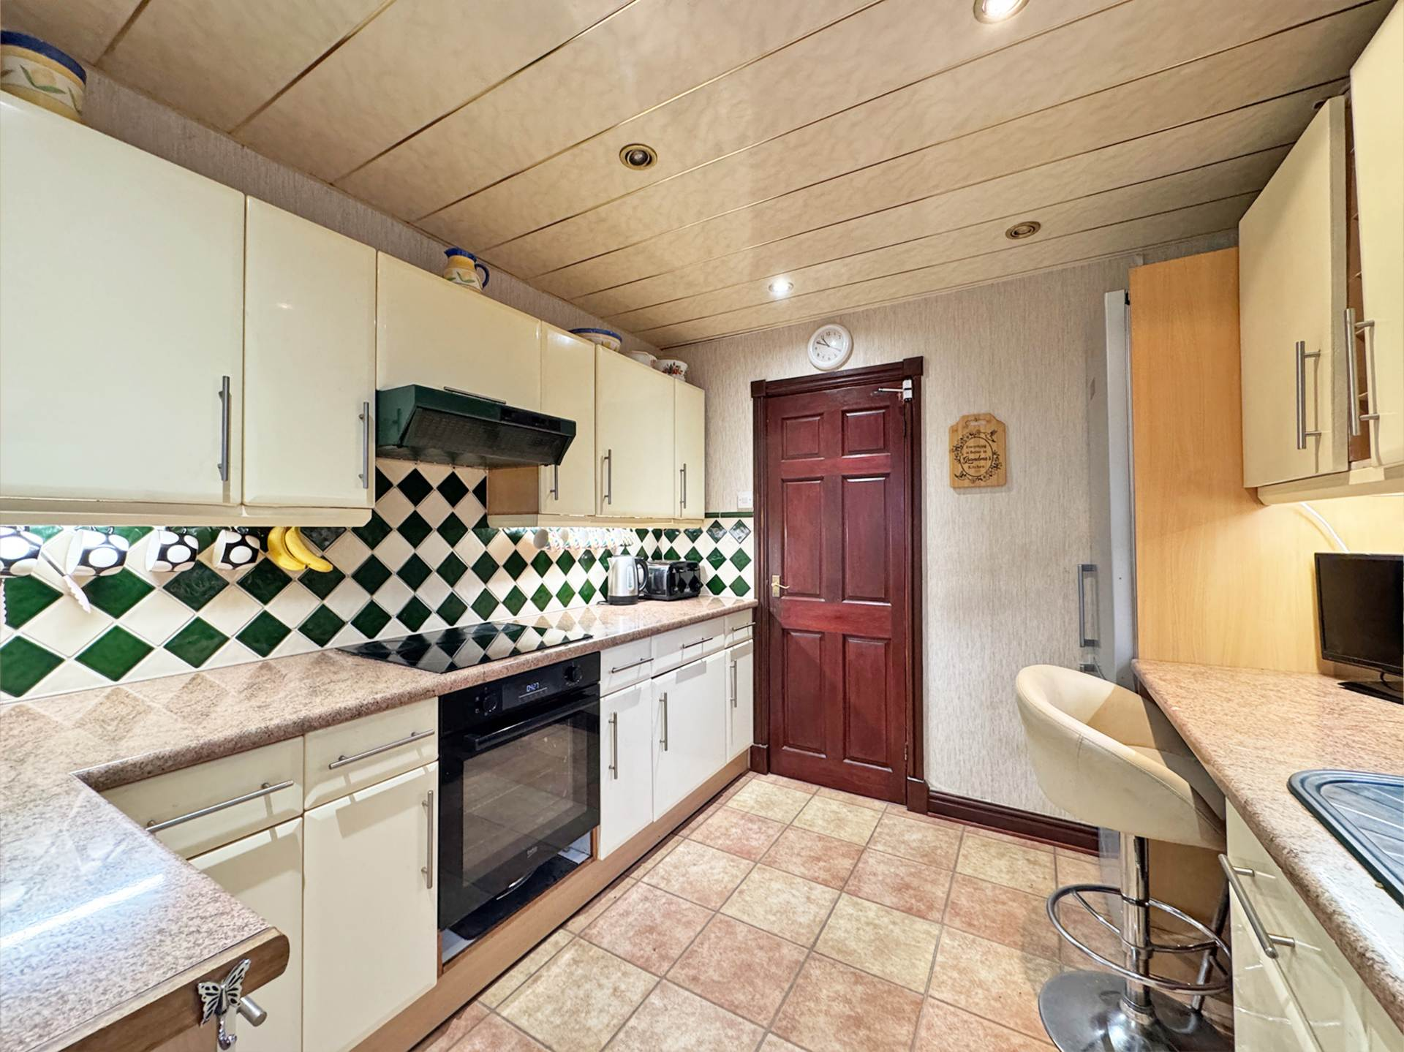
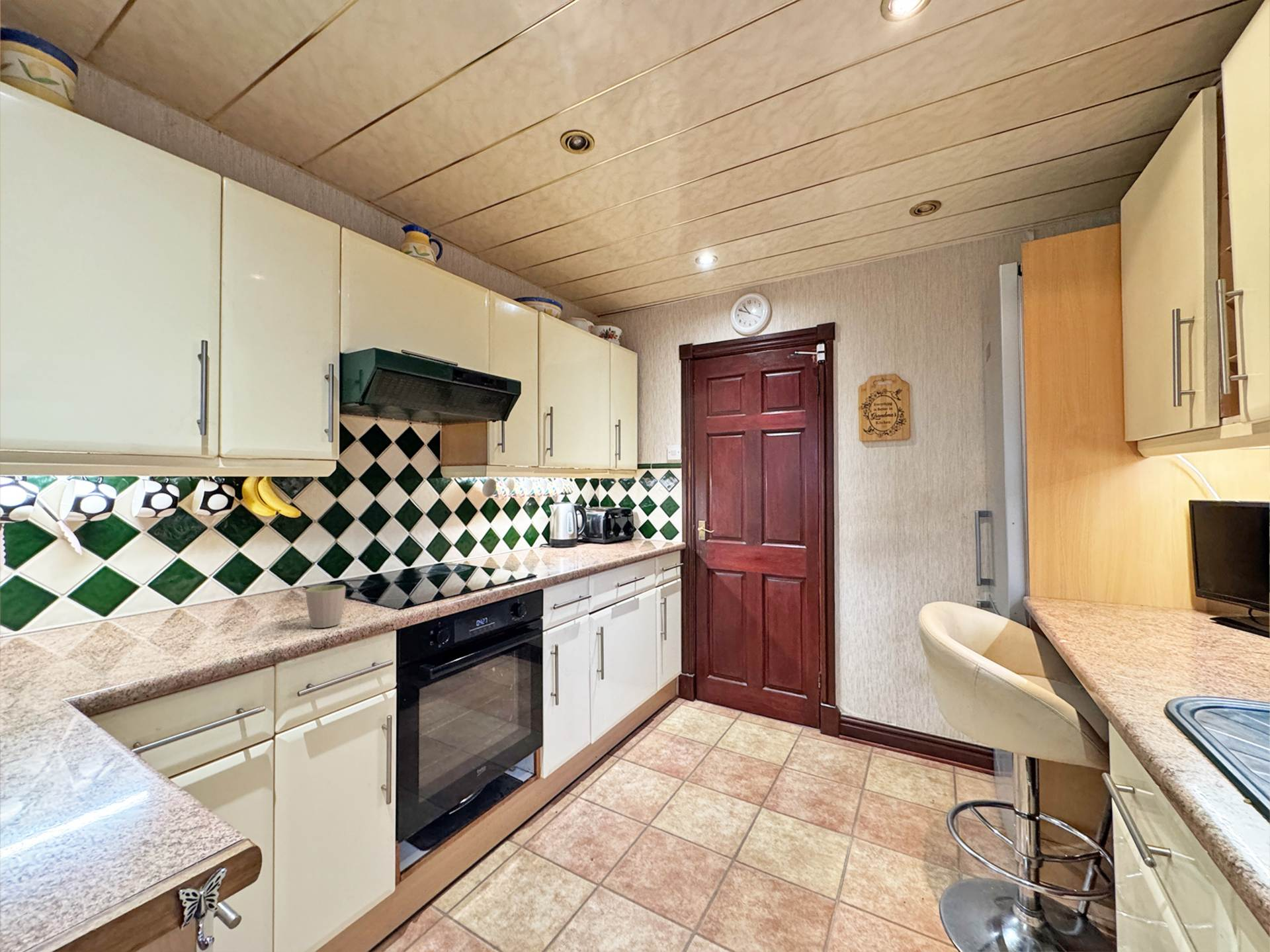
+ mug [305,584,347,628]
